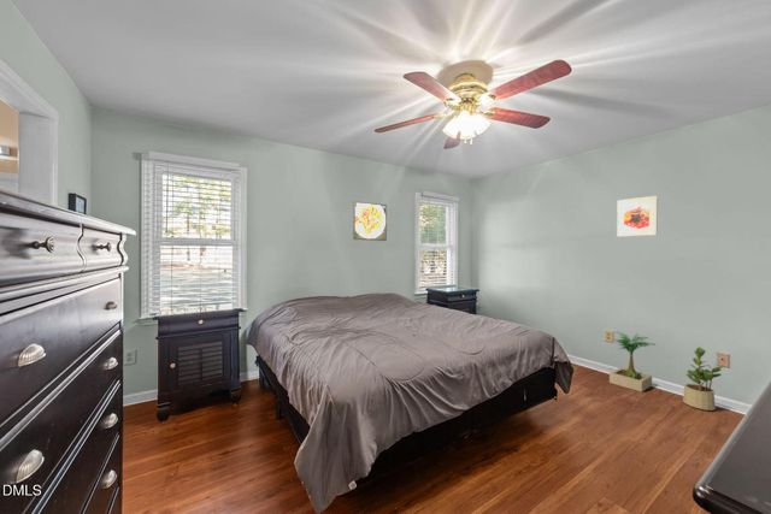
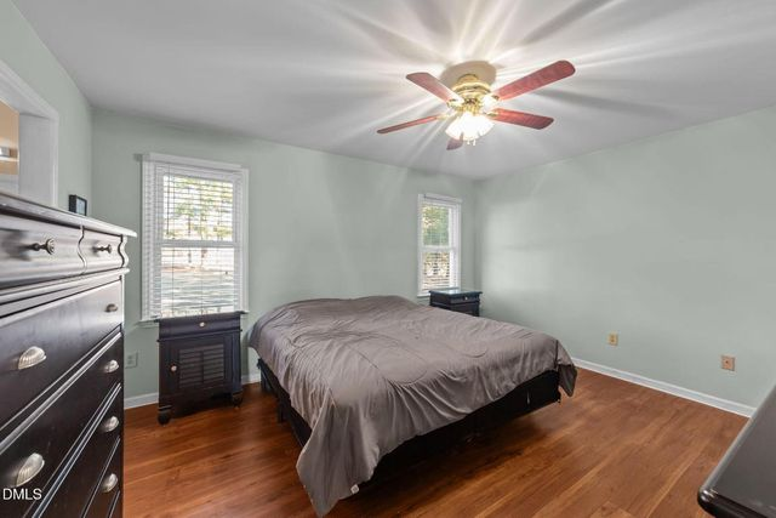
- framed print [353,200,388,242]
- potted plant [682,347,724,412]
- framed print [616,195,659,237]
- potted plant [608,330,657,394]
